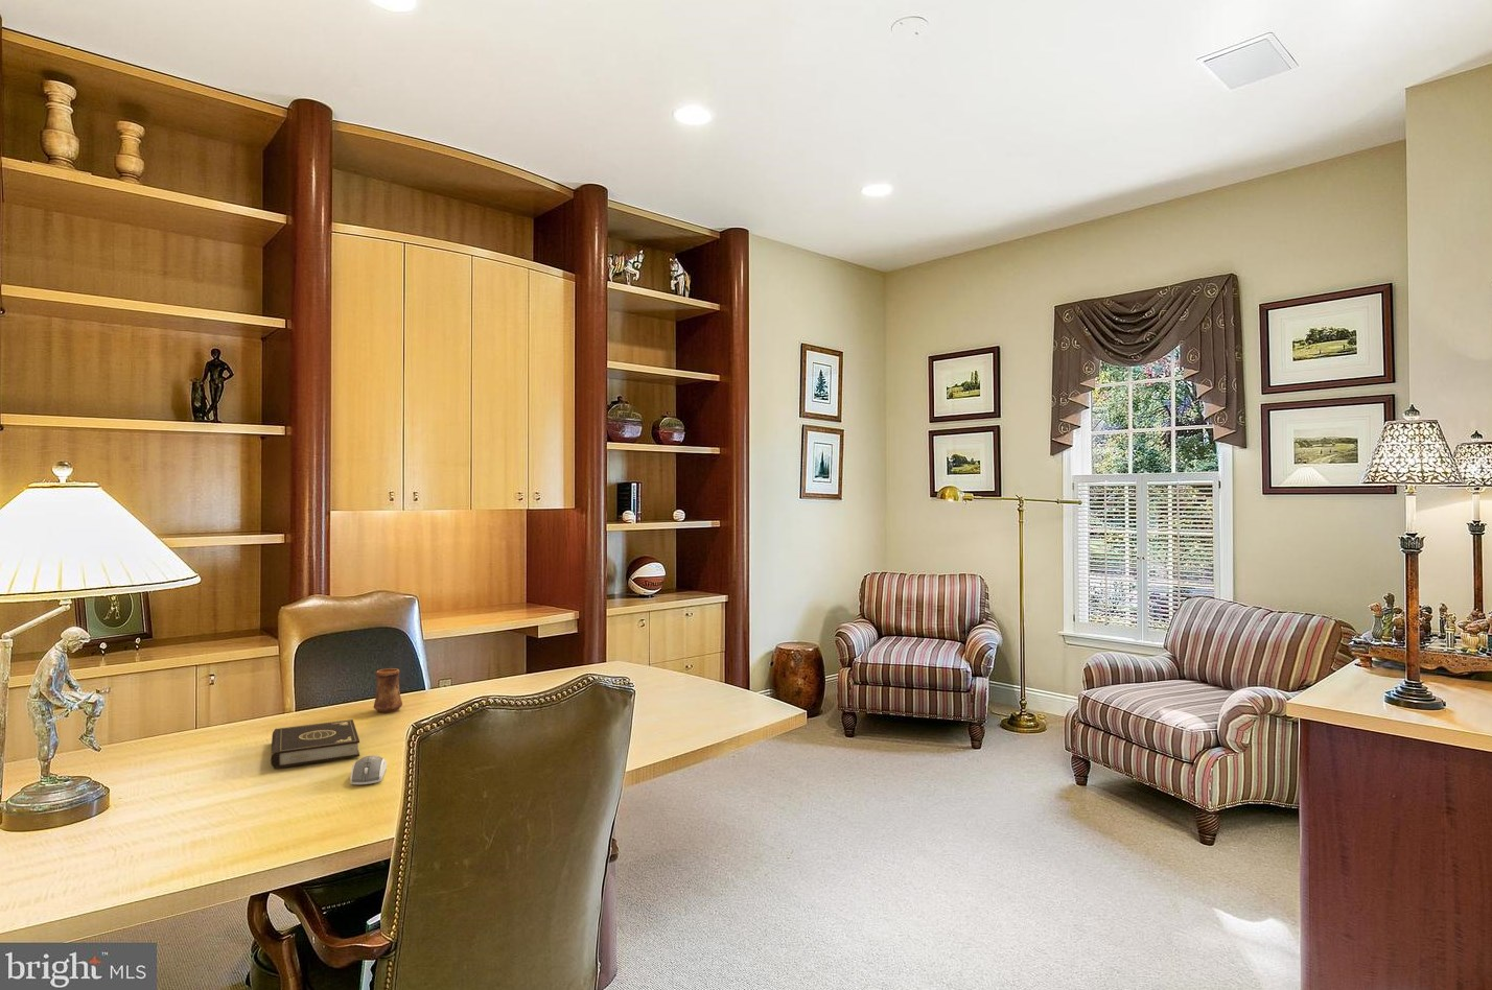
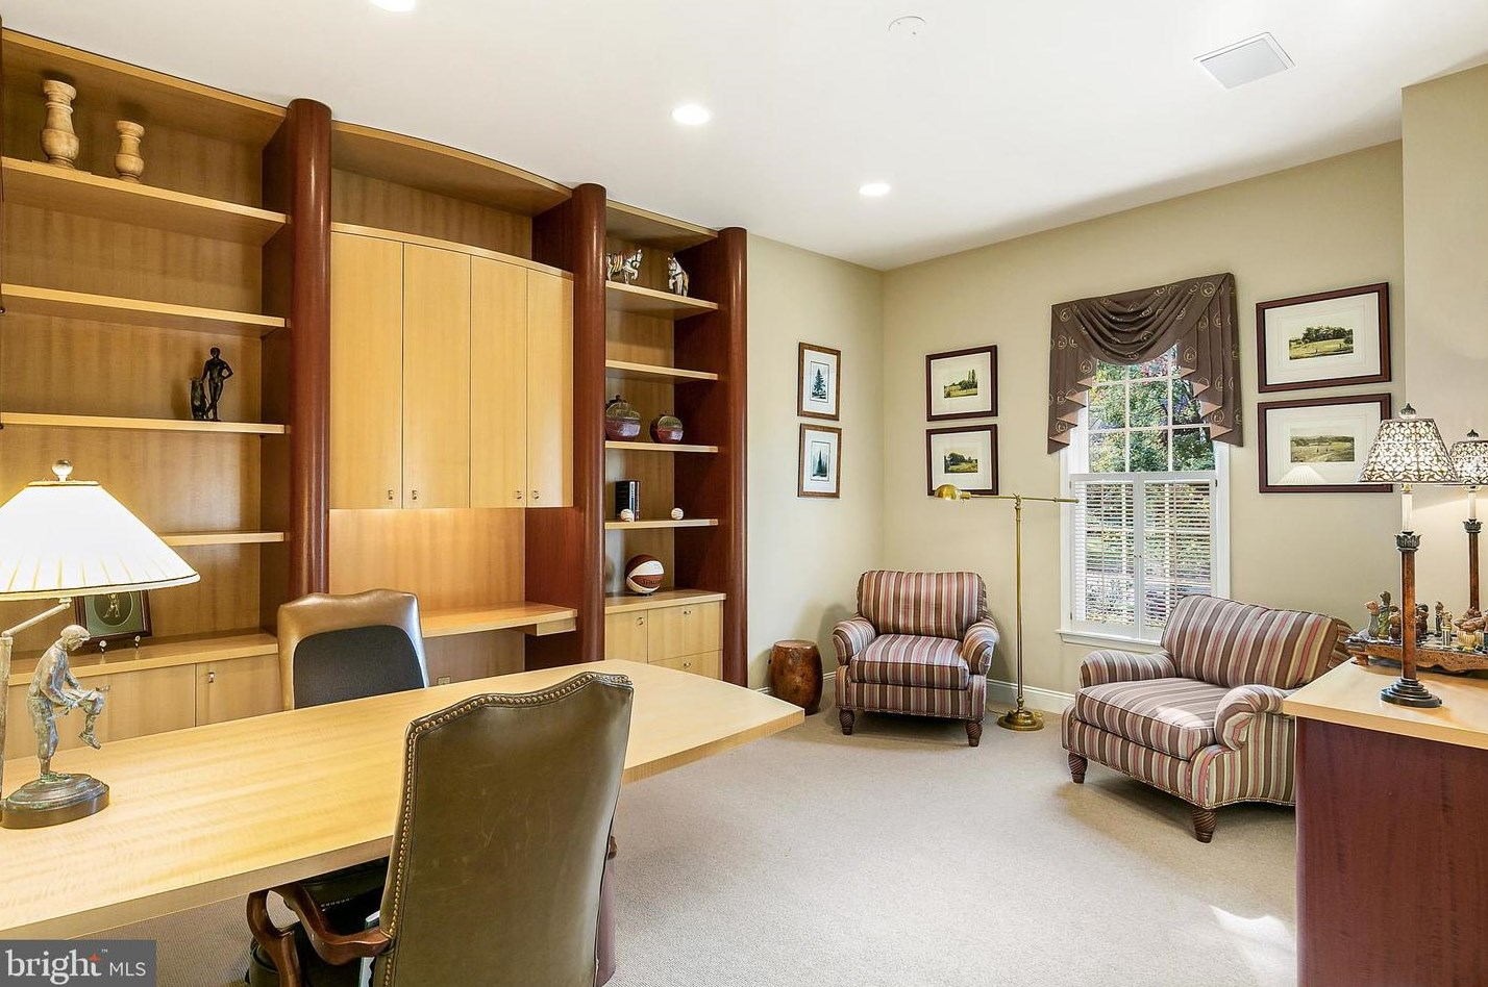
- cup [372,667,403,714]
- book [270,718,360,770]
- computer mouse [349,754,388,786]
